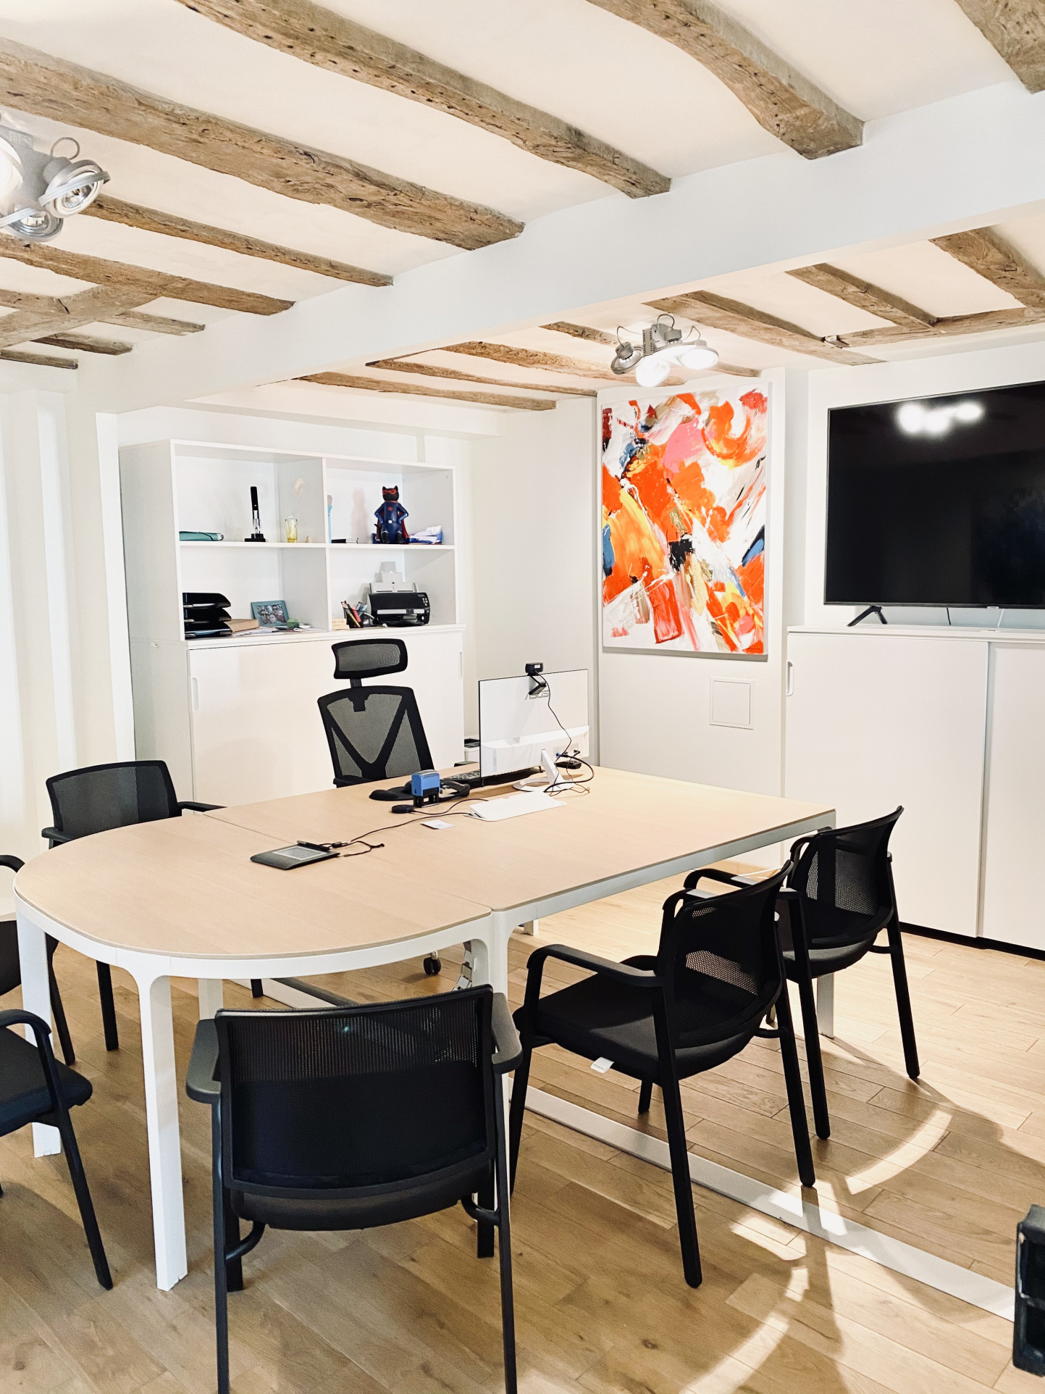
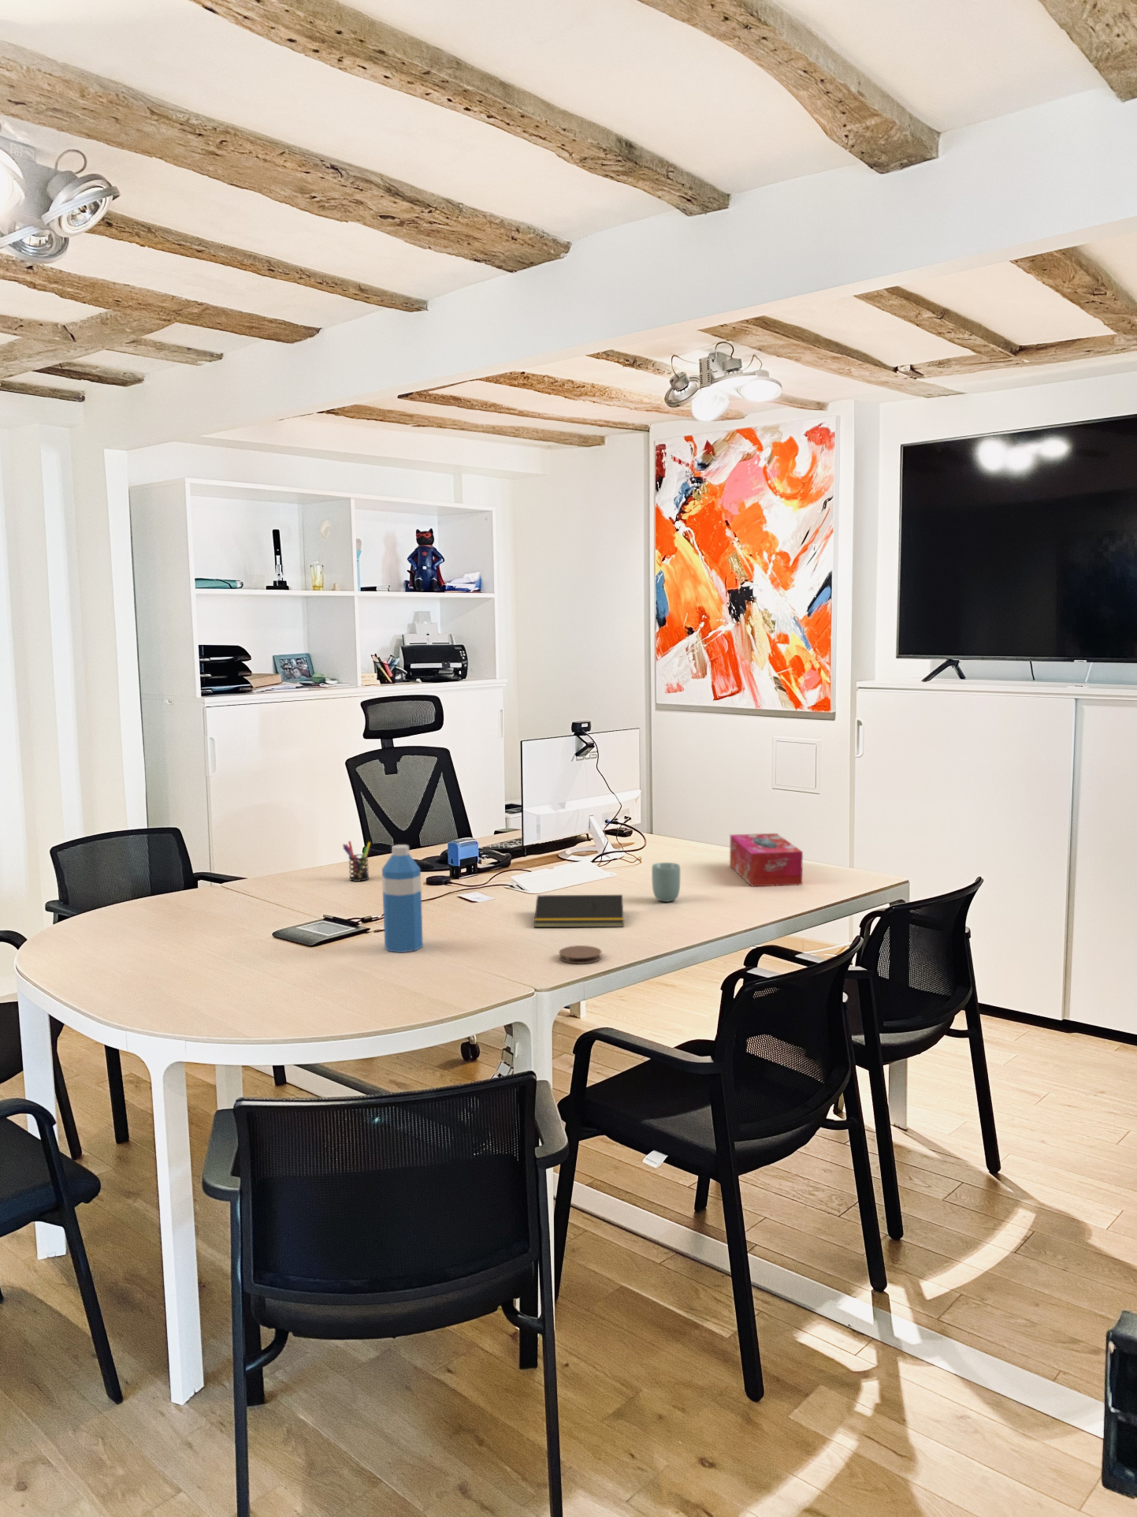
+ cup [651,861,681,903]
+ tissue box [729,833,804,888]
+ coaster [558,945,603,964]
+ pen holder [342,841,371,883]
+ water bottle [381,843,424,953]
+ notepad [534,895,625,928]
